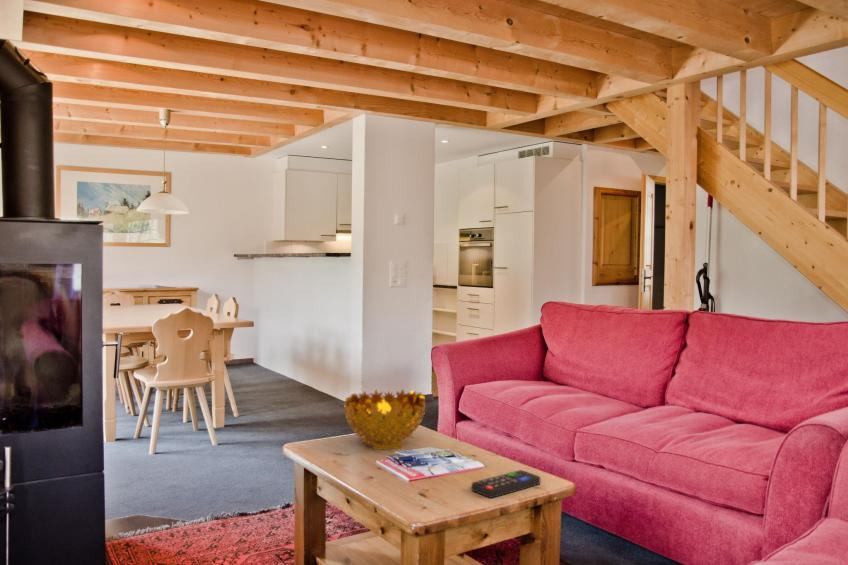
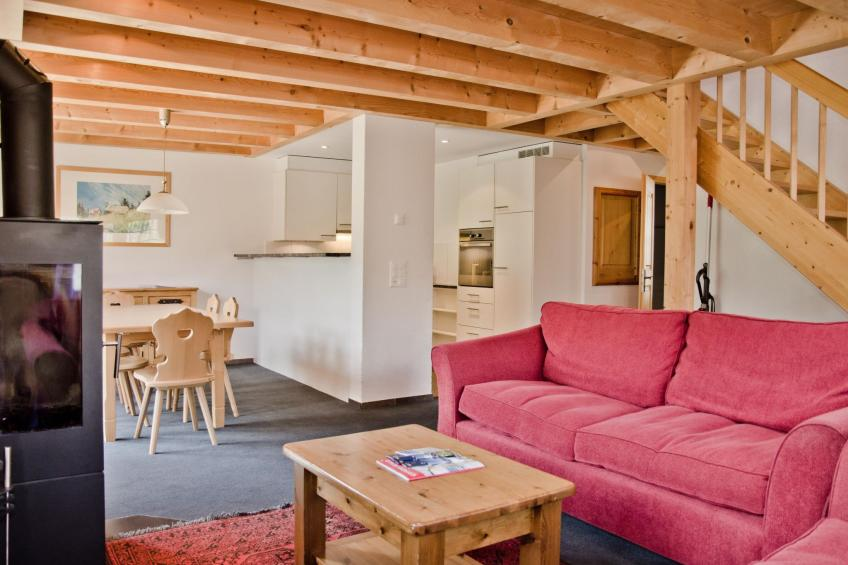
- decorative bowl [343,388,427,451]
- remote control [471,469,541,499]
